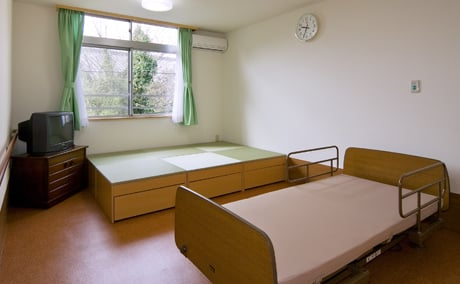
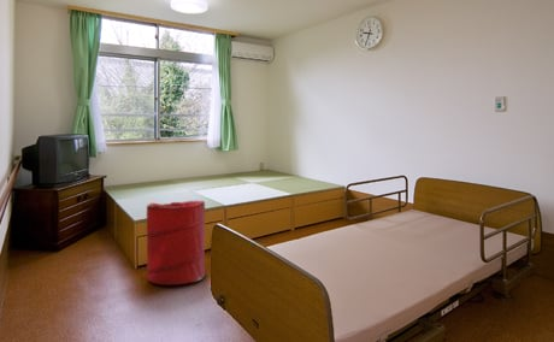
+ laundry hamper [146,200,206,287]
